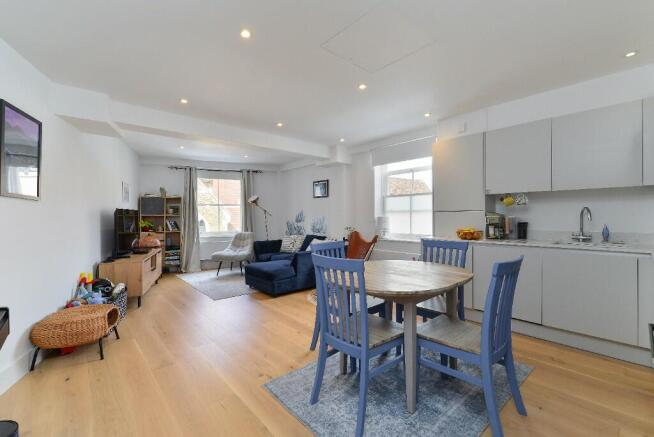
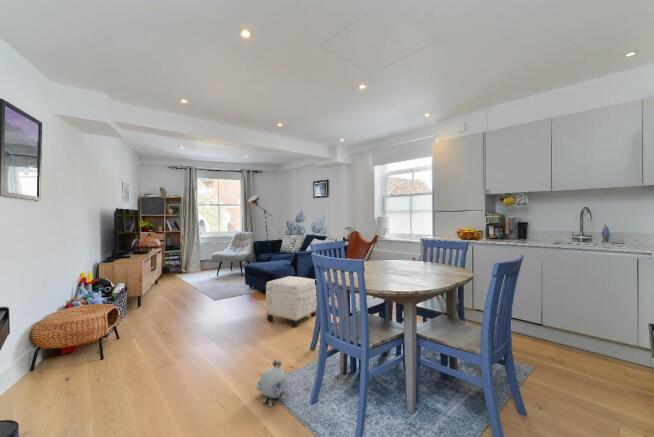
+ ottoman [265,275,317,328]
+ decorative ball [255,357,288,407]
